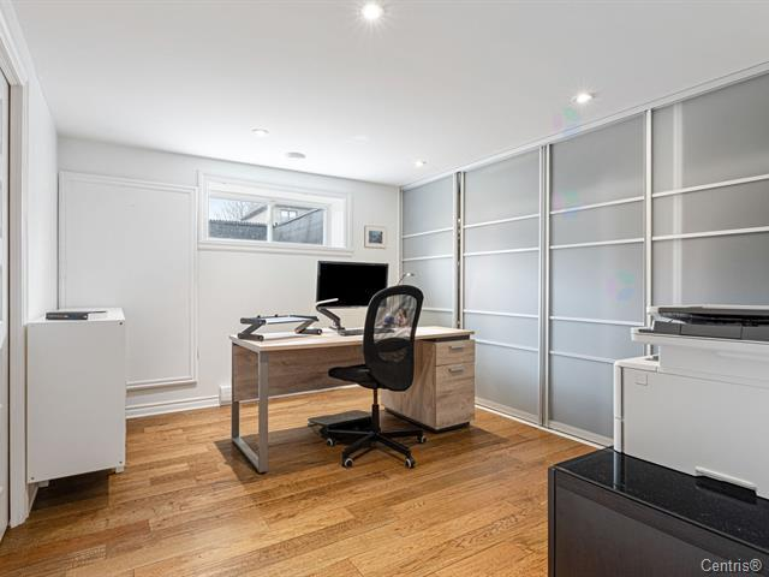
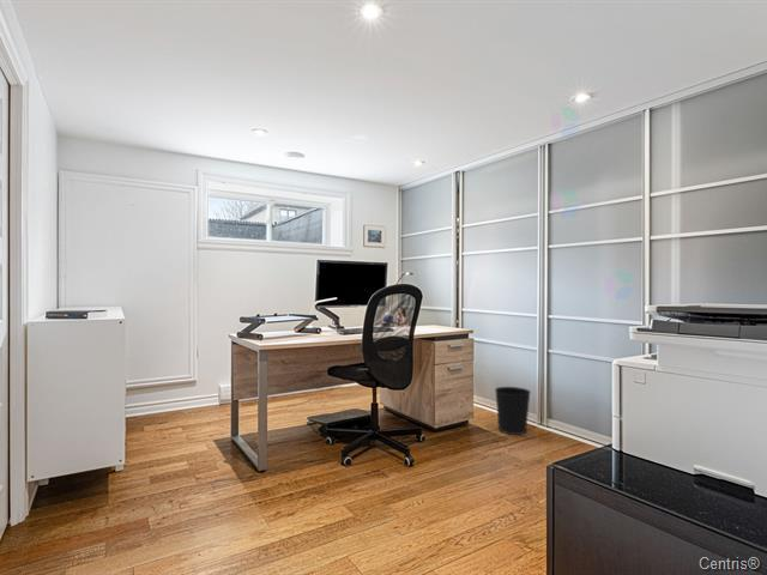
+ wastebasket [494,386,532,436]
